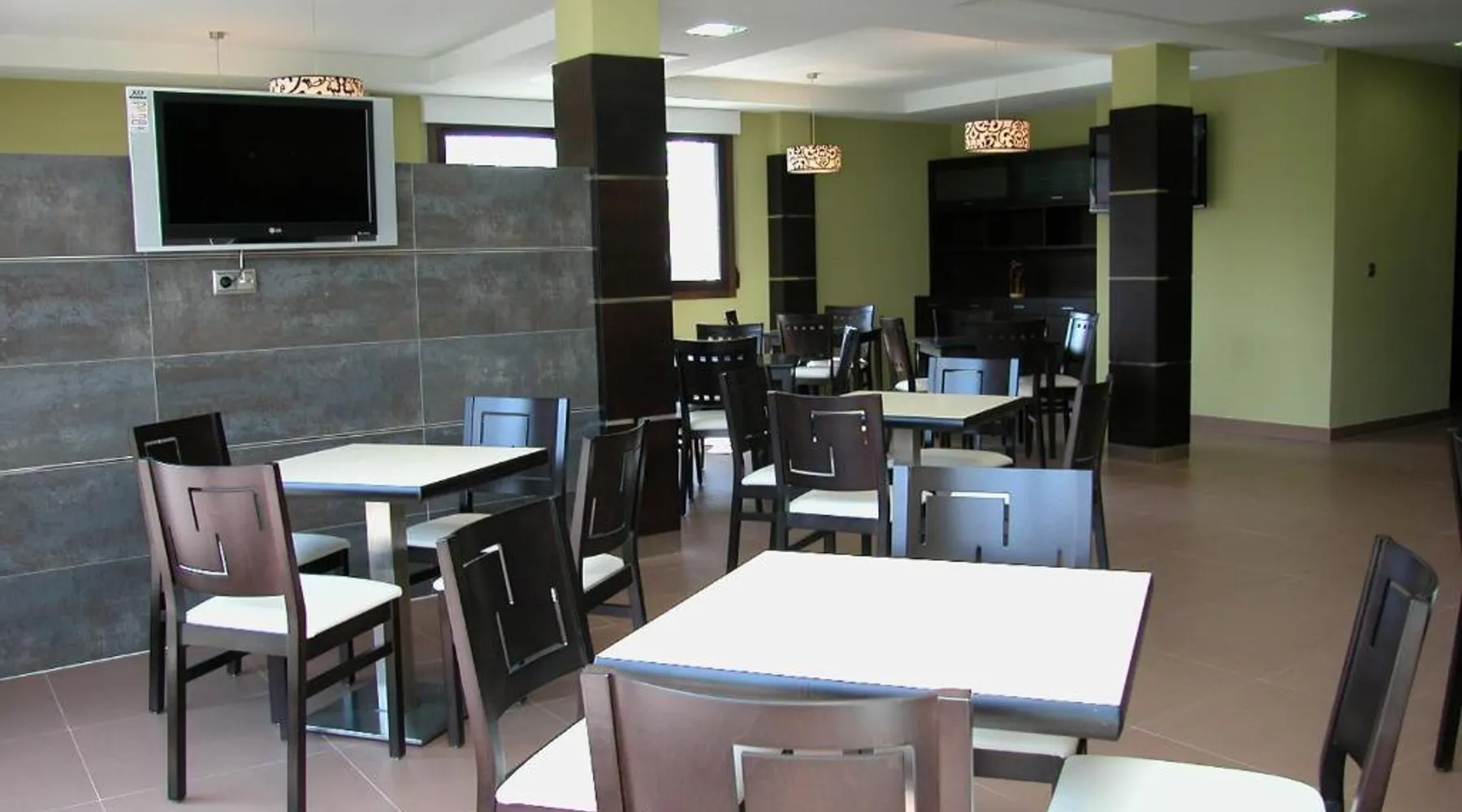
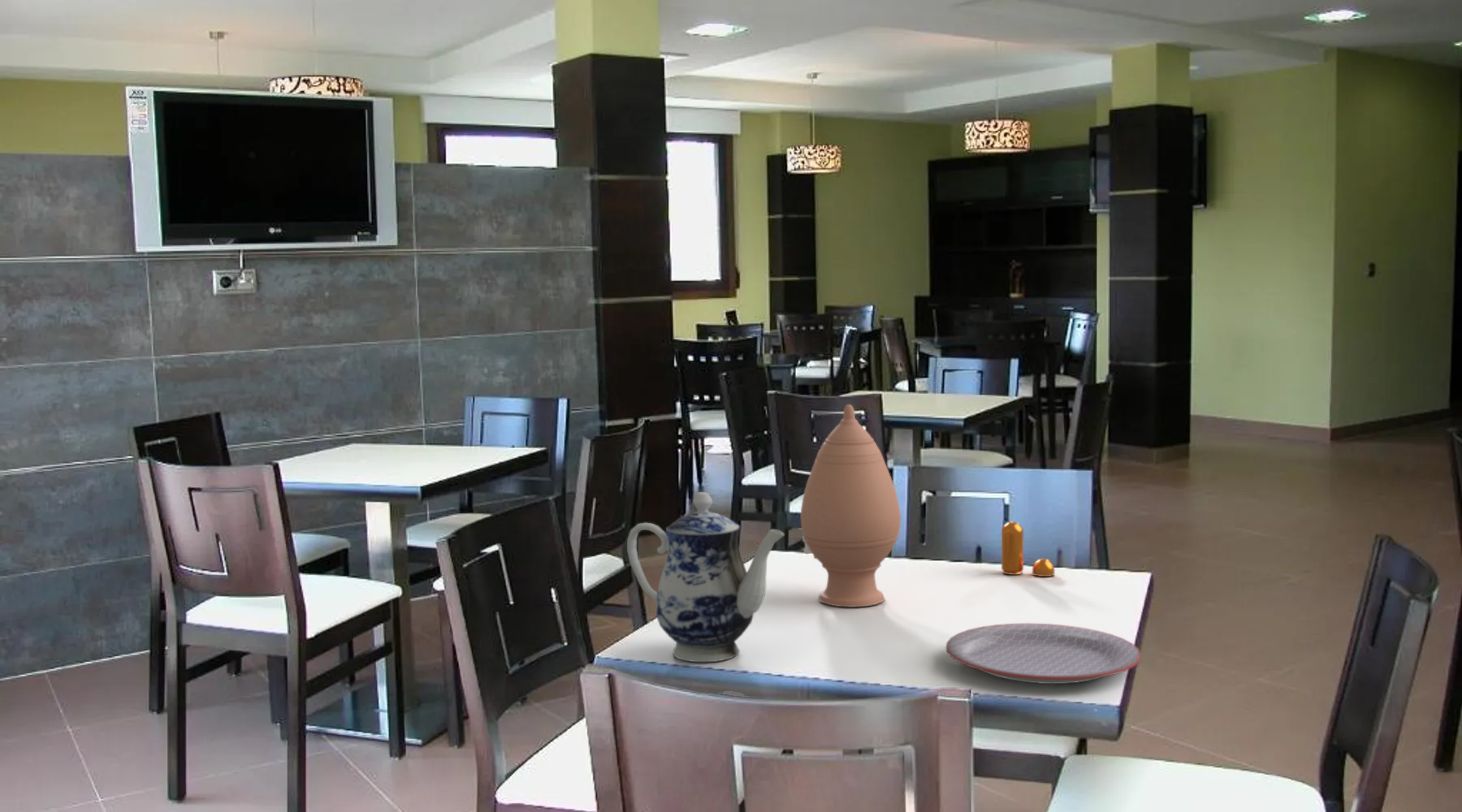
+ teapot [626,491,785,663]
+ plate [945,622,1142,685]
+ pepper shaker [1001,520,1055,577]
+ vase [798,404,902,607]
